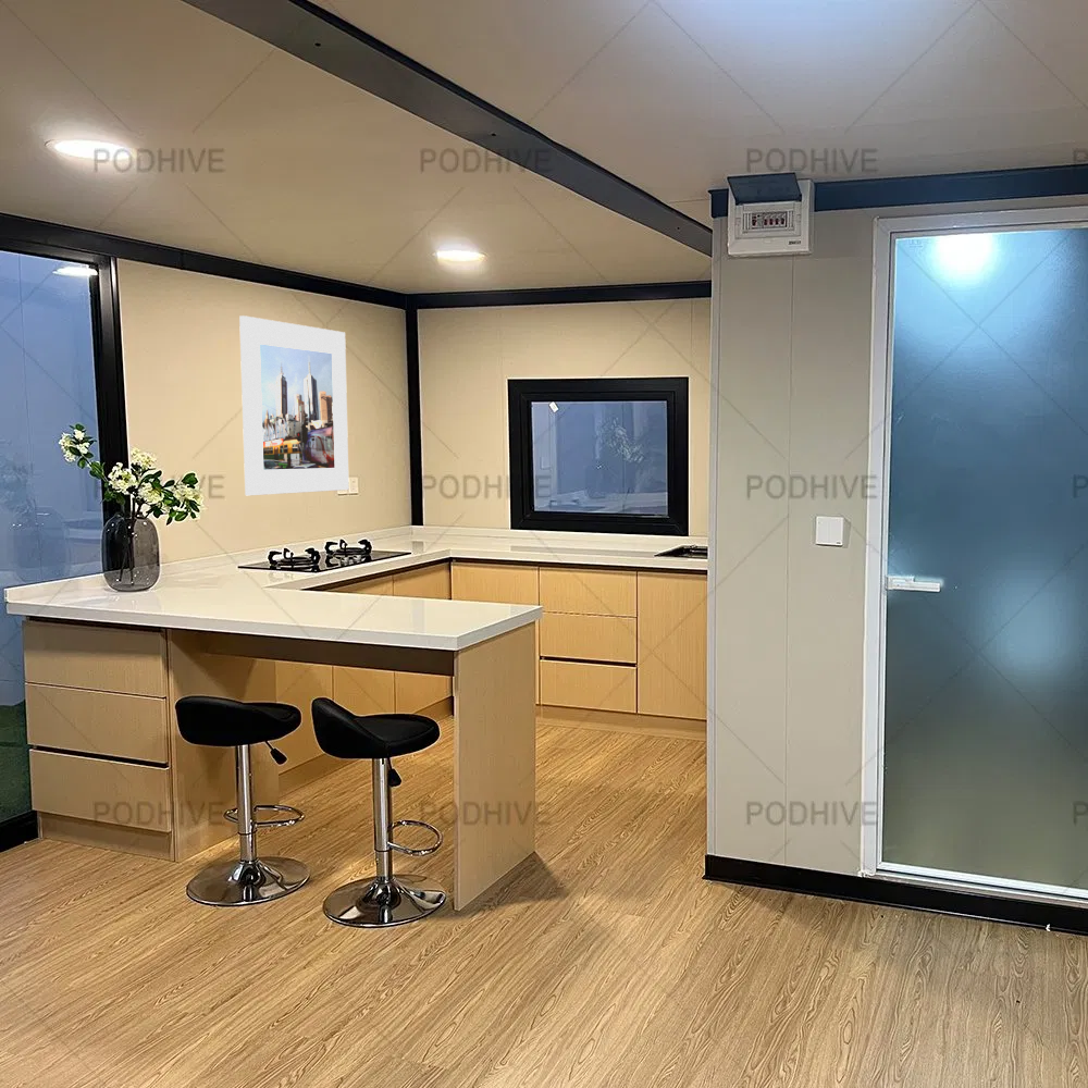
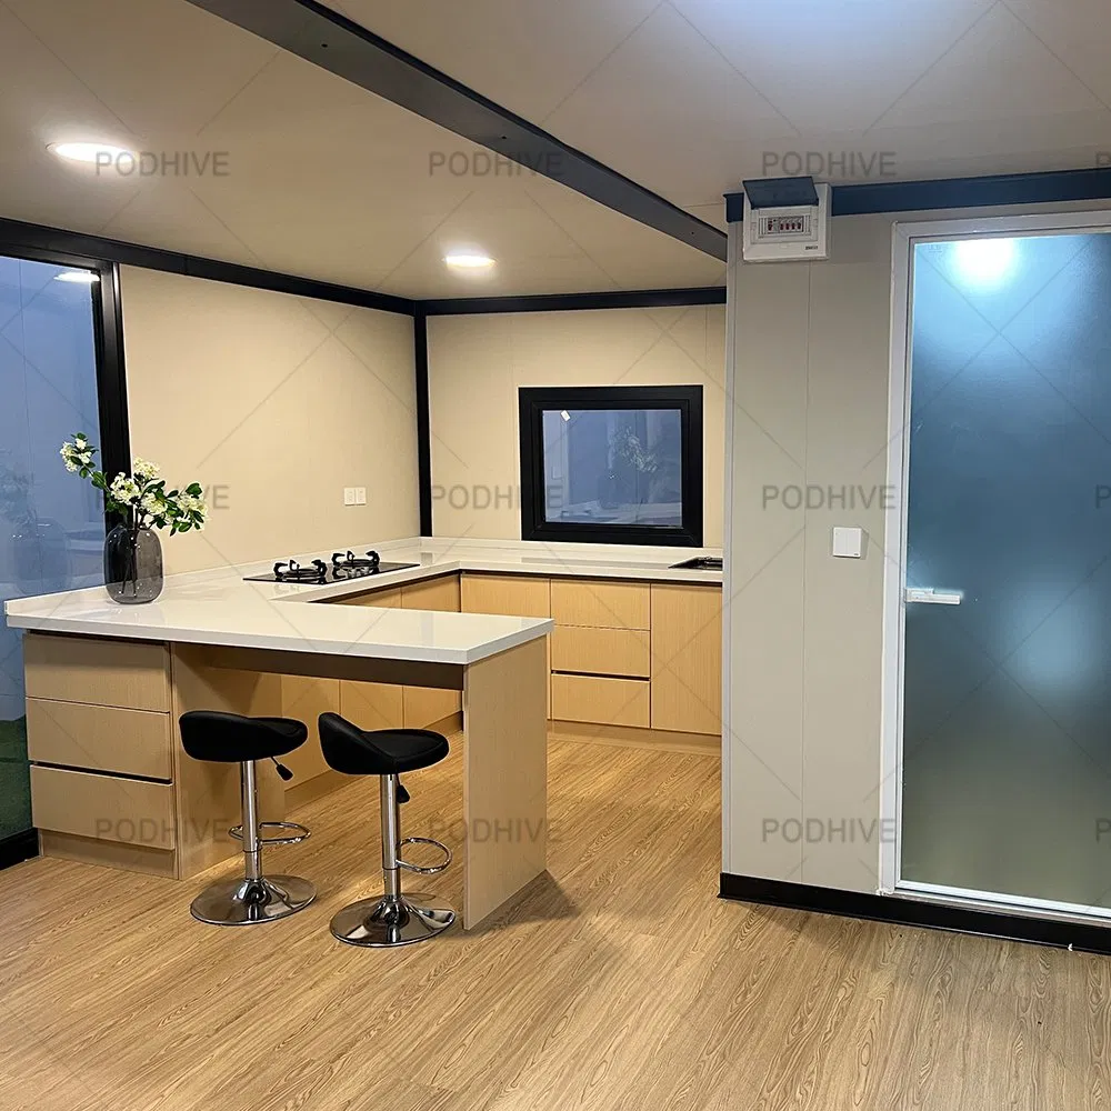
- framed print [238,314,350,496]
